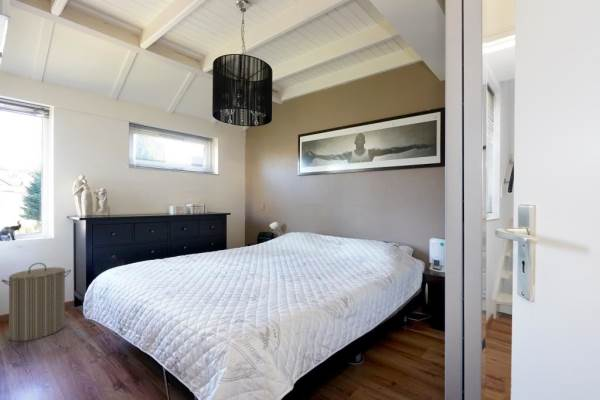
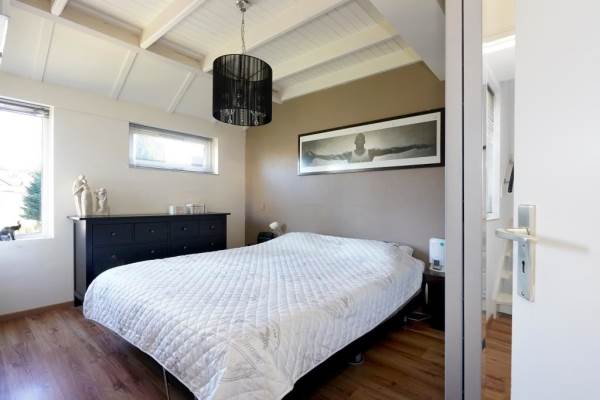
- laundry hamper [0,262,72,342]
